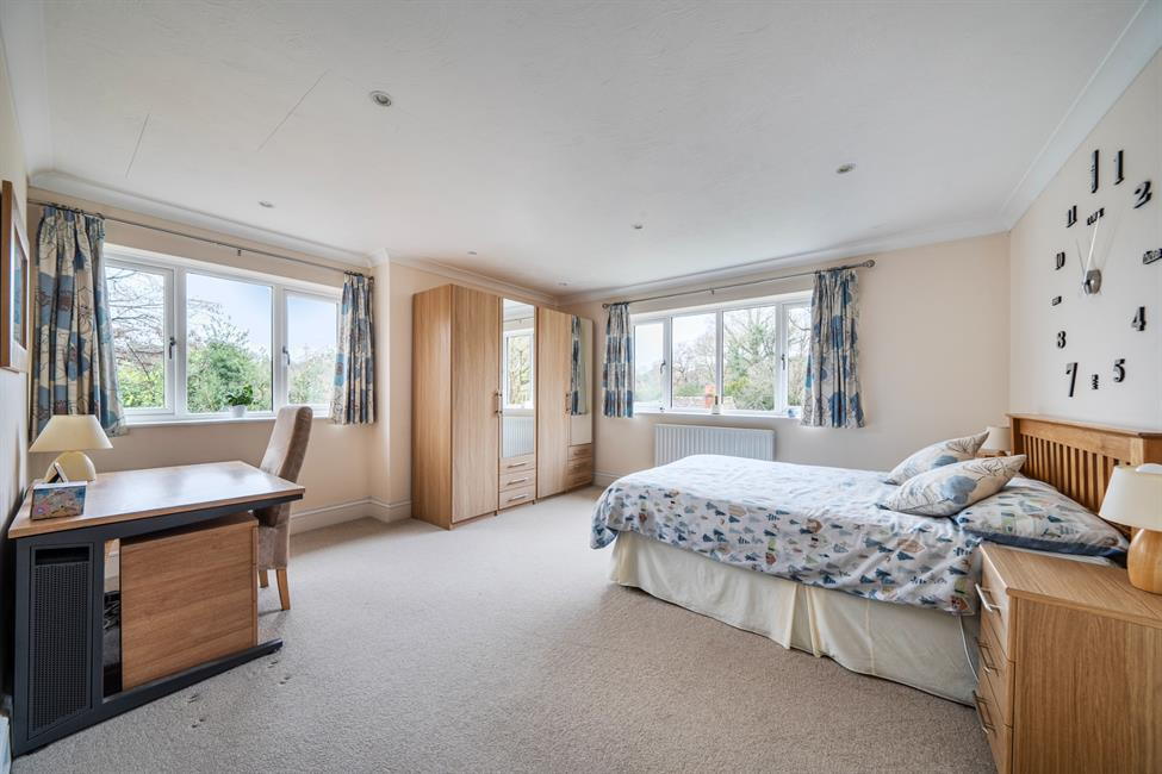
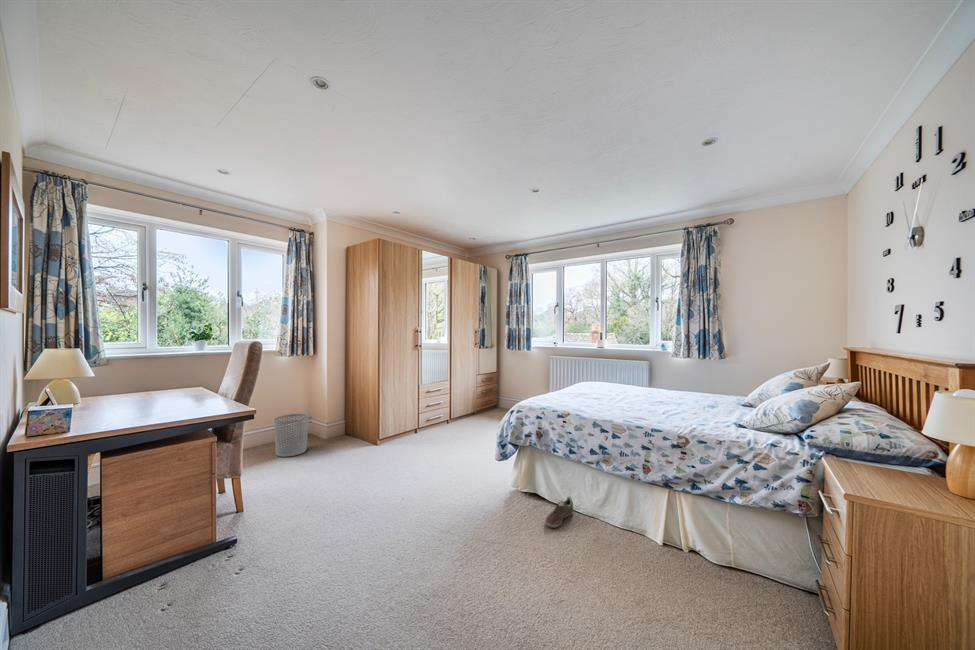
+ sneaker [544,495,574,529]
+ waste bin [273,413,309,458]
